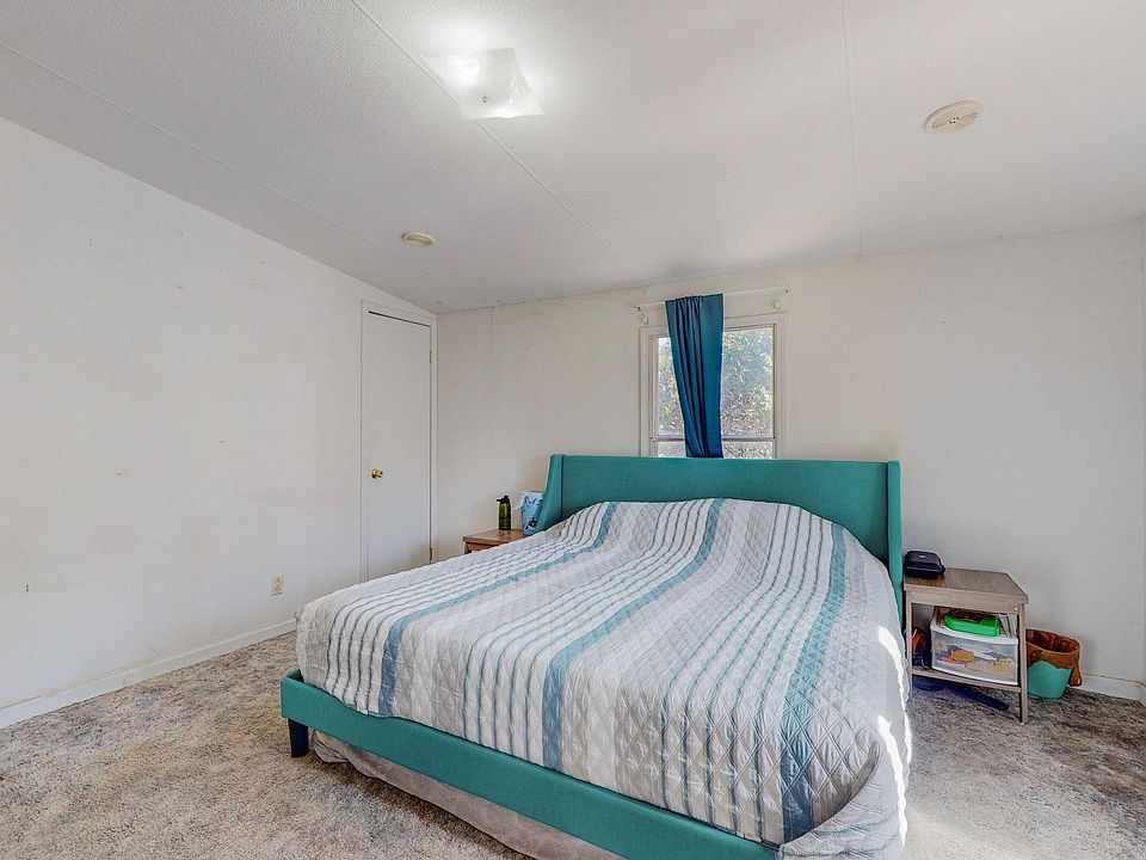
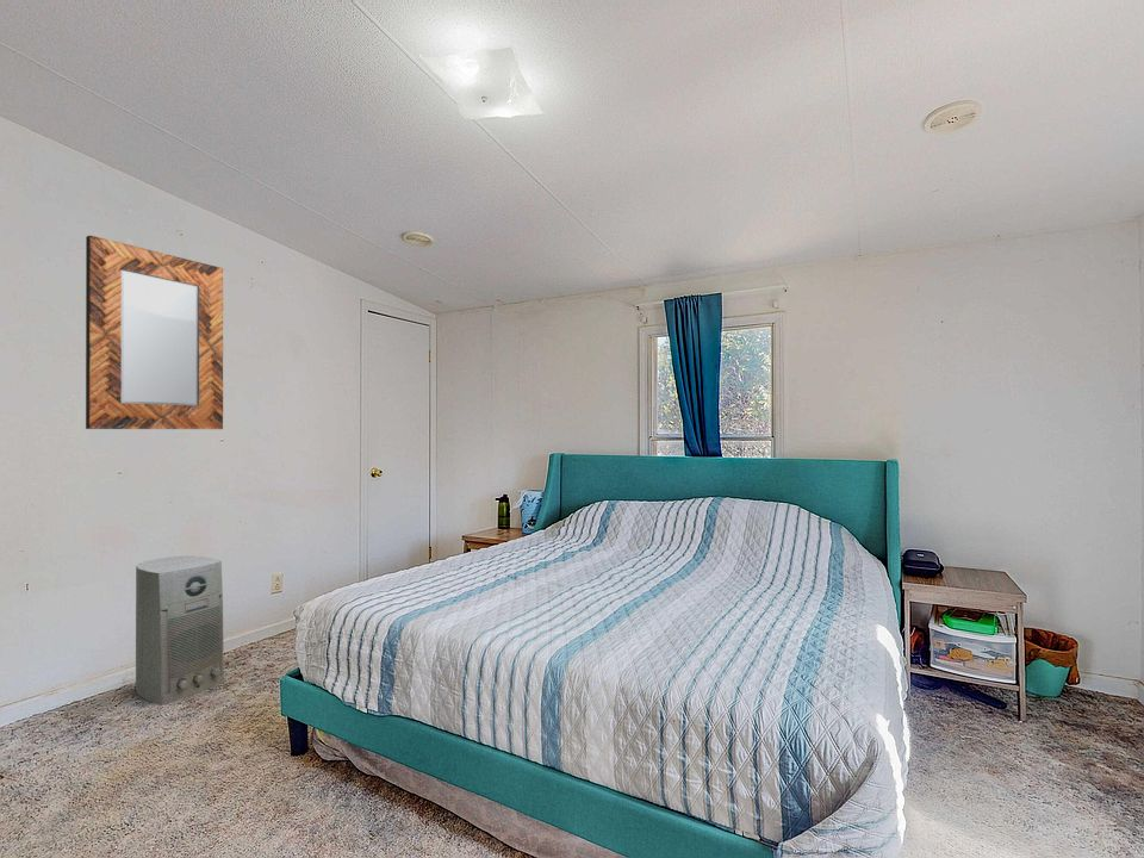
+ air purifier [135,555,225,707]
+ home mirror [85,235,224,430]
